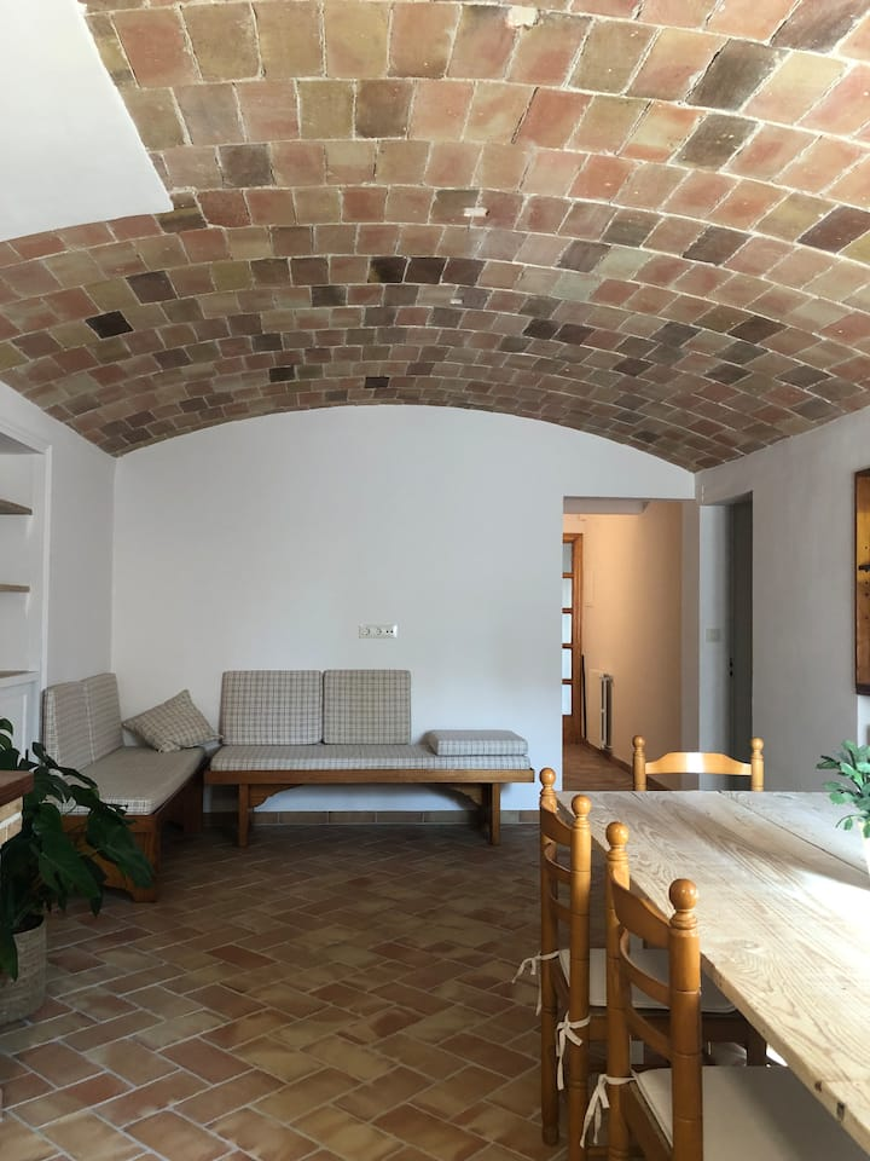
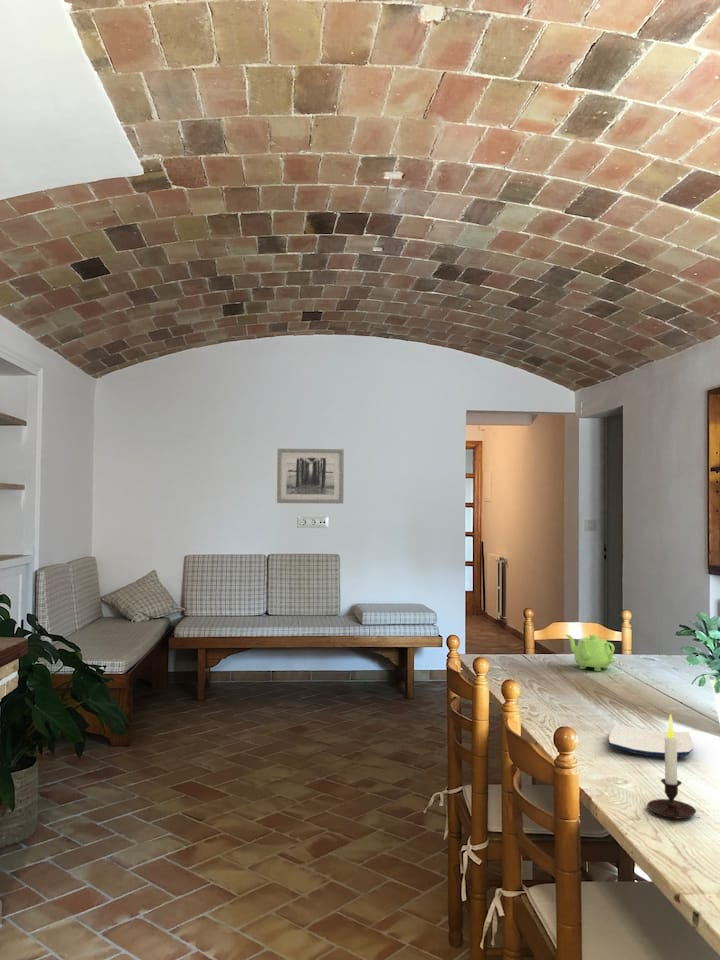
+ plate [608,724,694,758]
+ wall art [276,448,345,505]
+ teapot [564,633,616,672]
+ candle [646,713,697,821]
